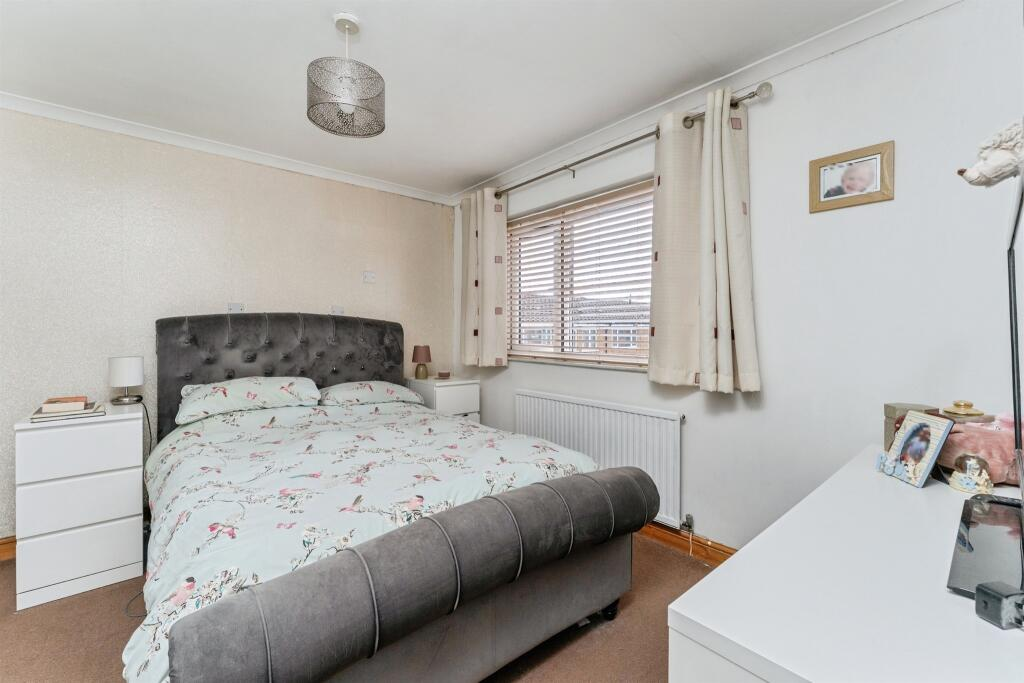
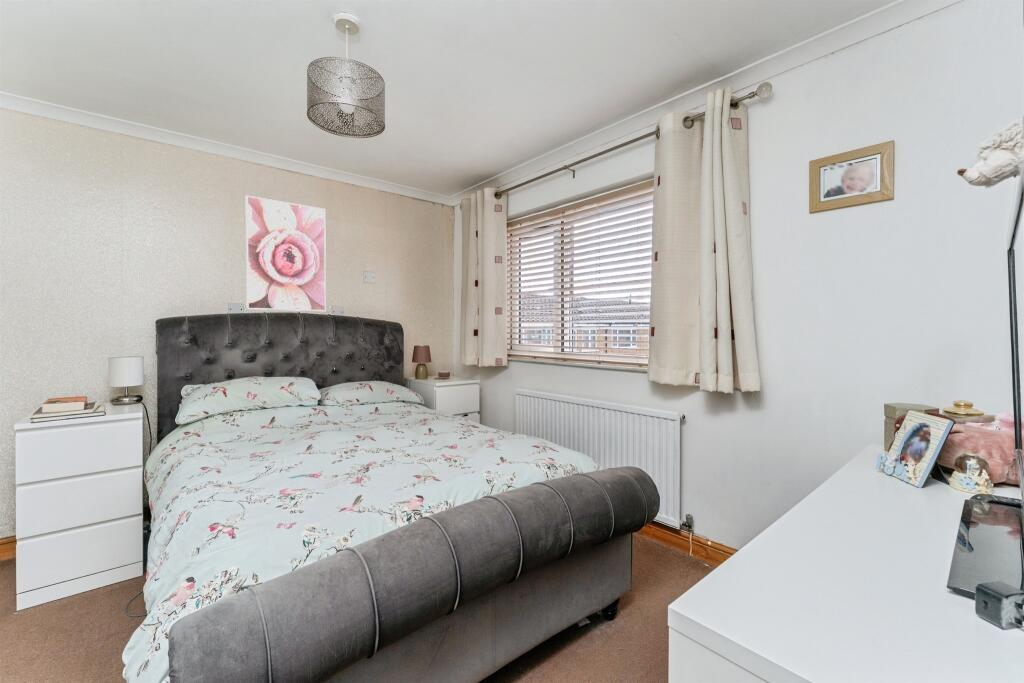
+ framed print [245,195,327,312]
